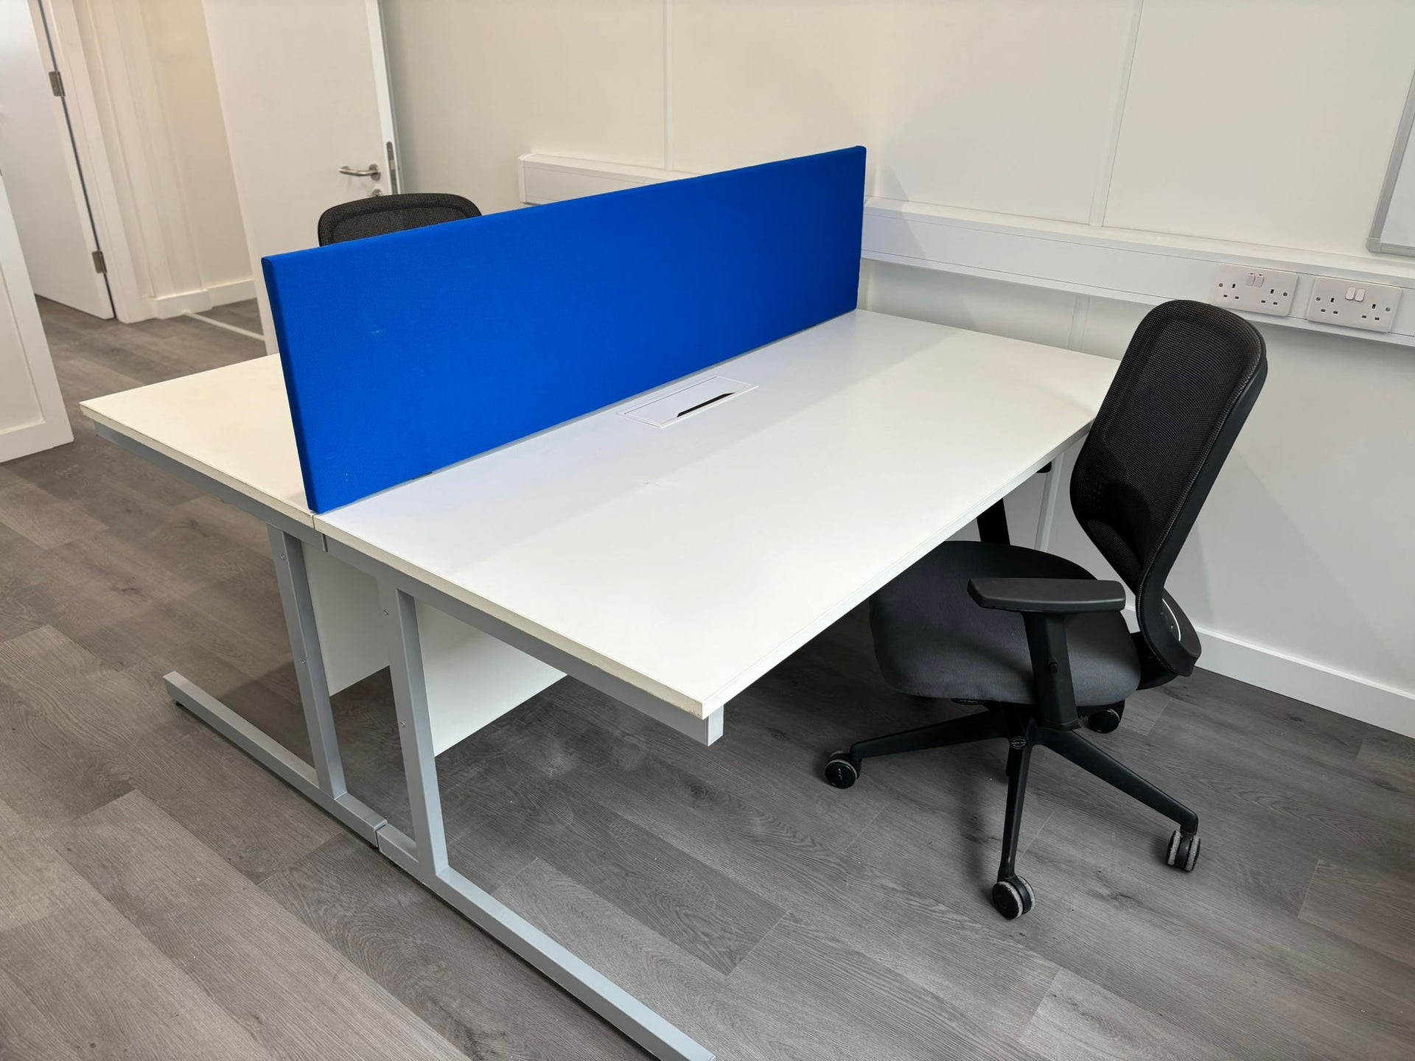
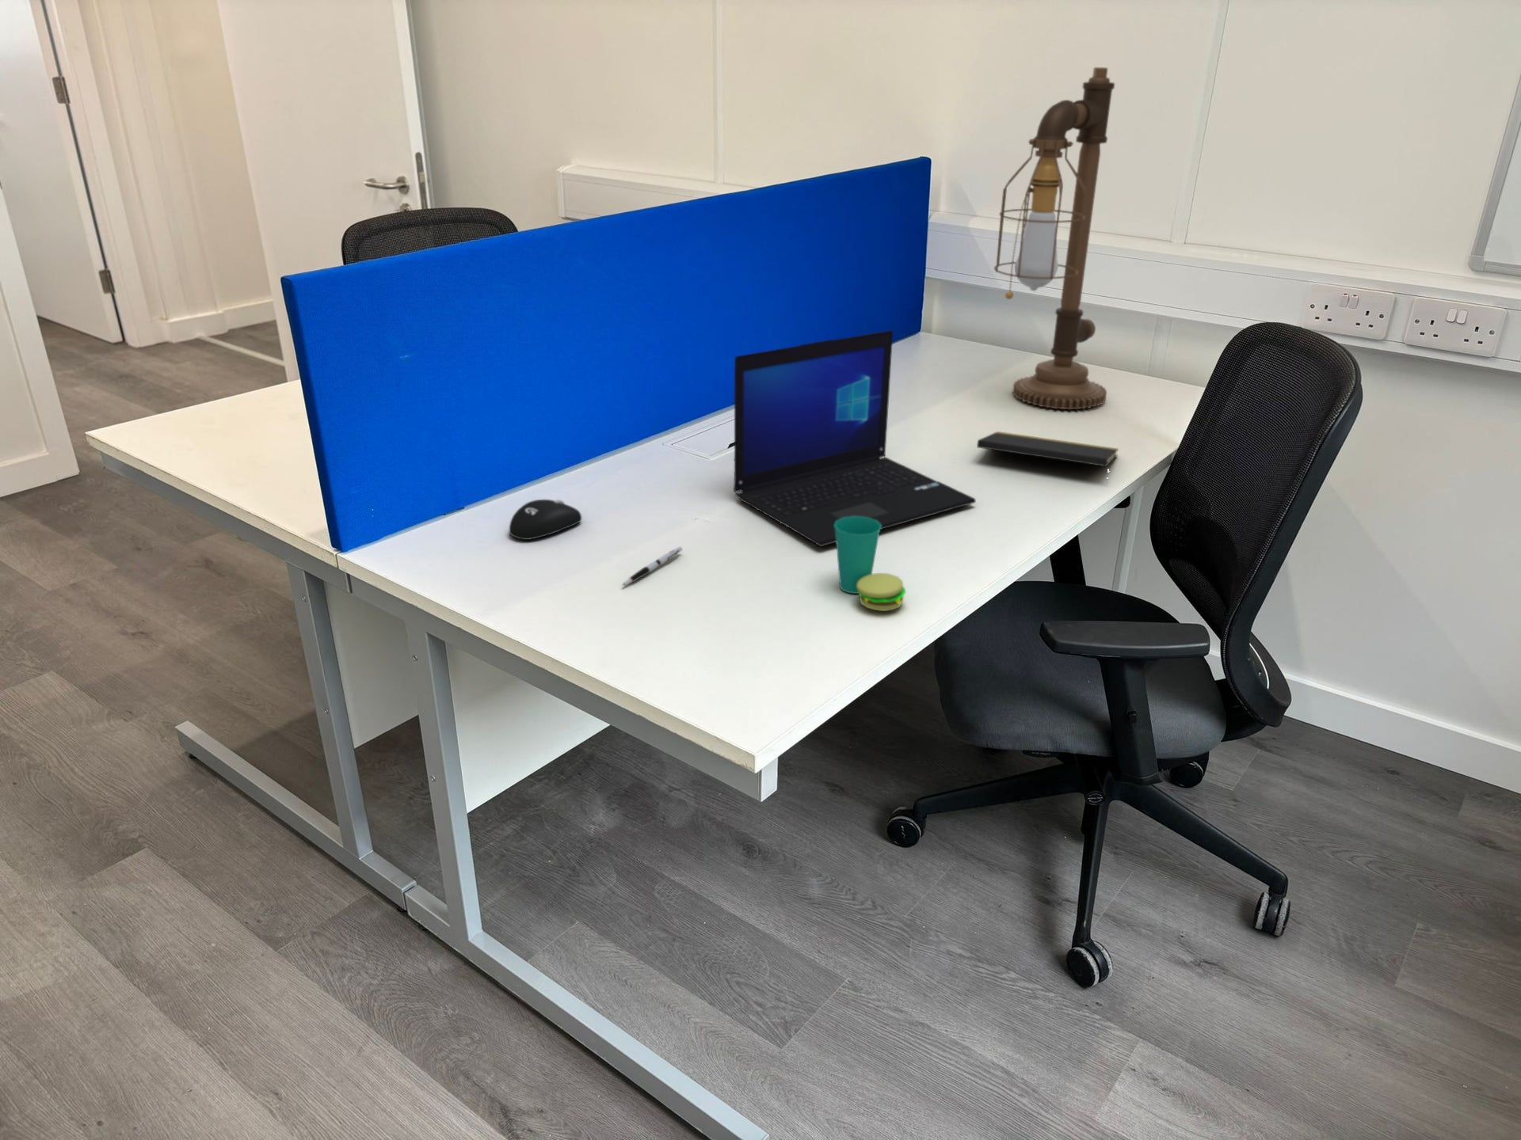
+ pen [622,546,683,587]
+ notepad [976,431,1120,485]
+ computer mouse [509,498,582,541]
+ desk lamp [993,67,1115,410]
+ laptop [733,329,977,547]
+ cup [835,516,907,612]
